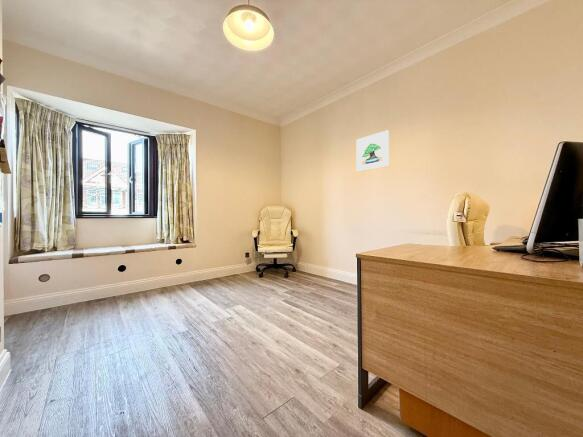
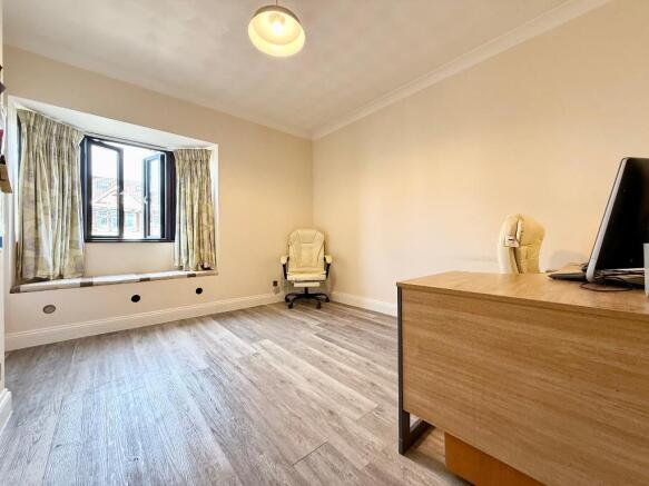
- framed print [356,129,390,173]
